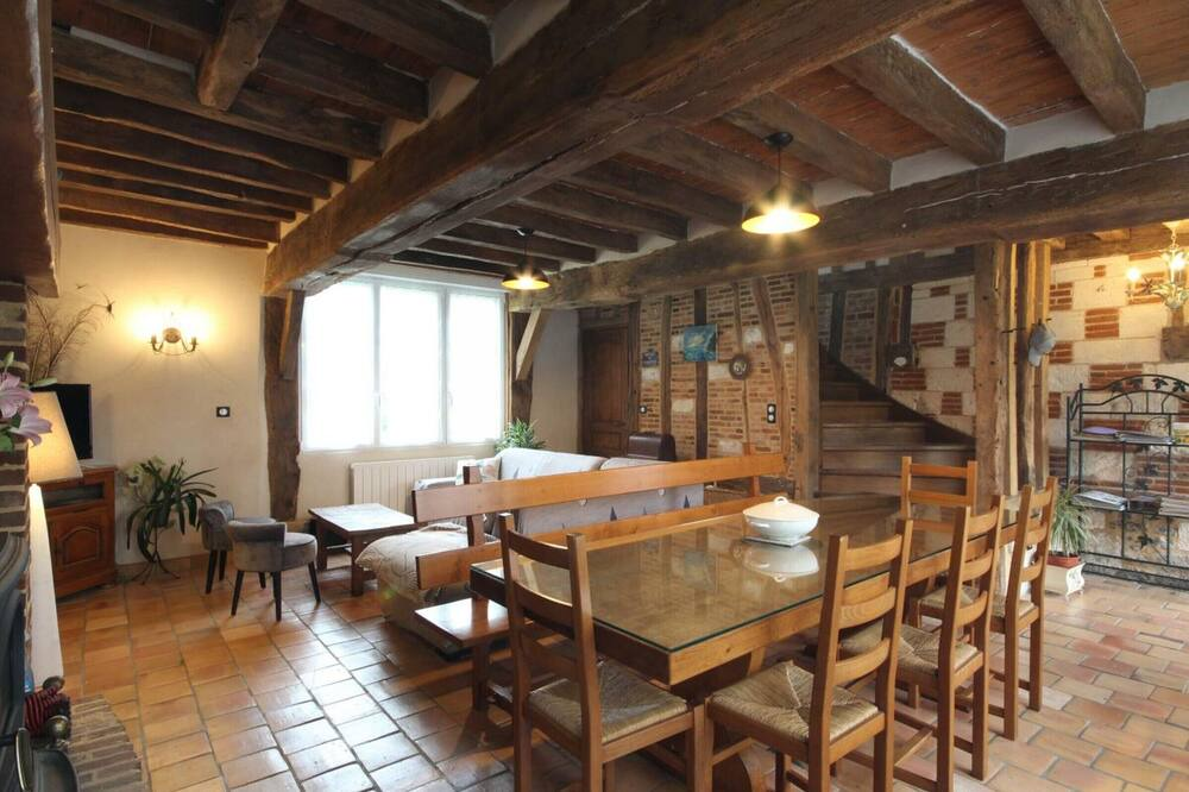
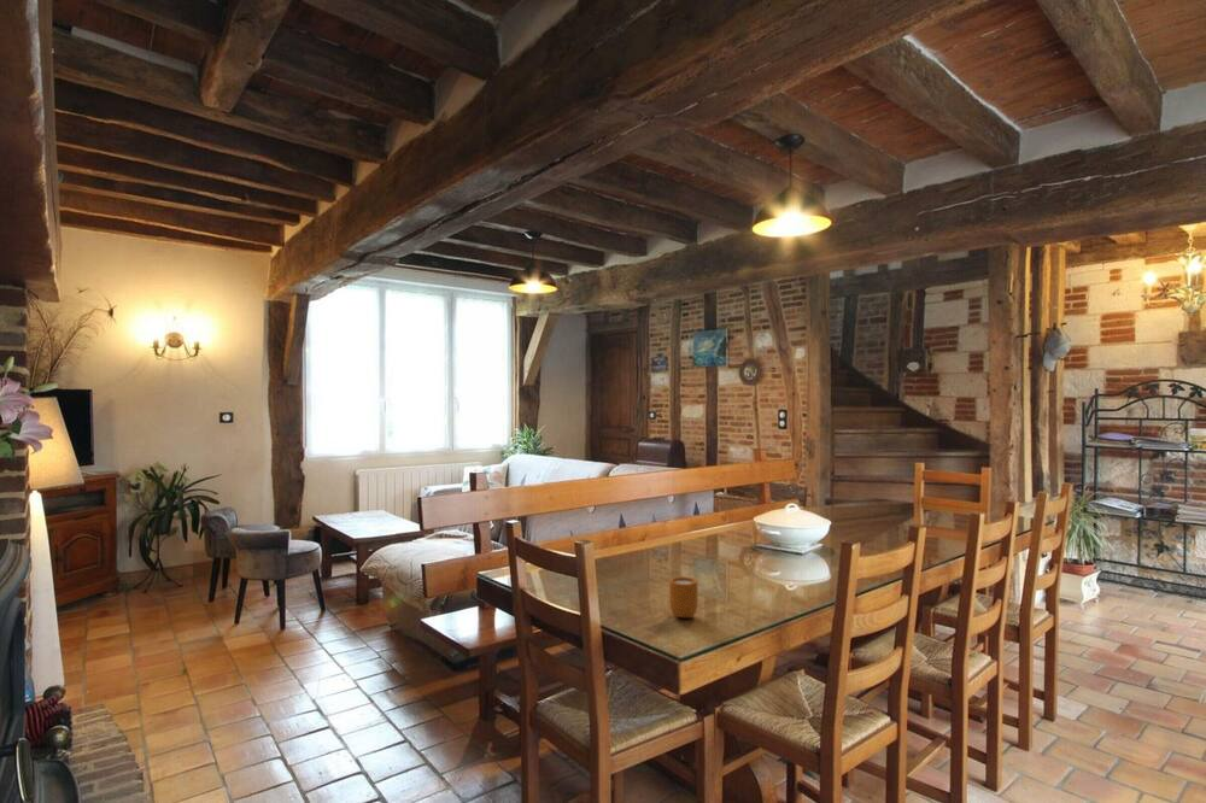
+ mug [668,575,699,619]
